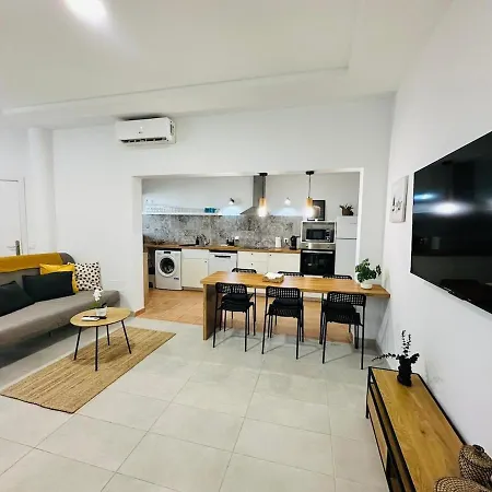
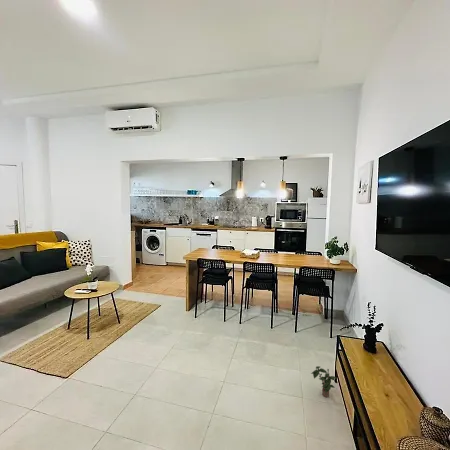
+ potted plant [310,365,337,398]
